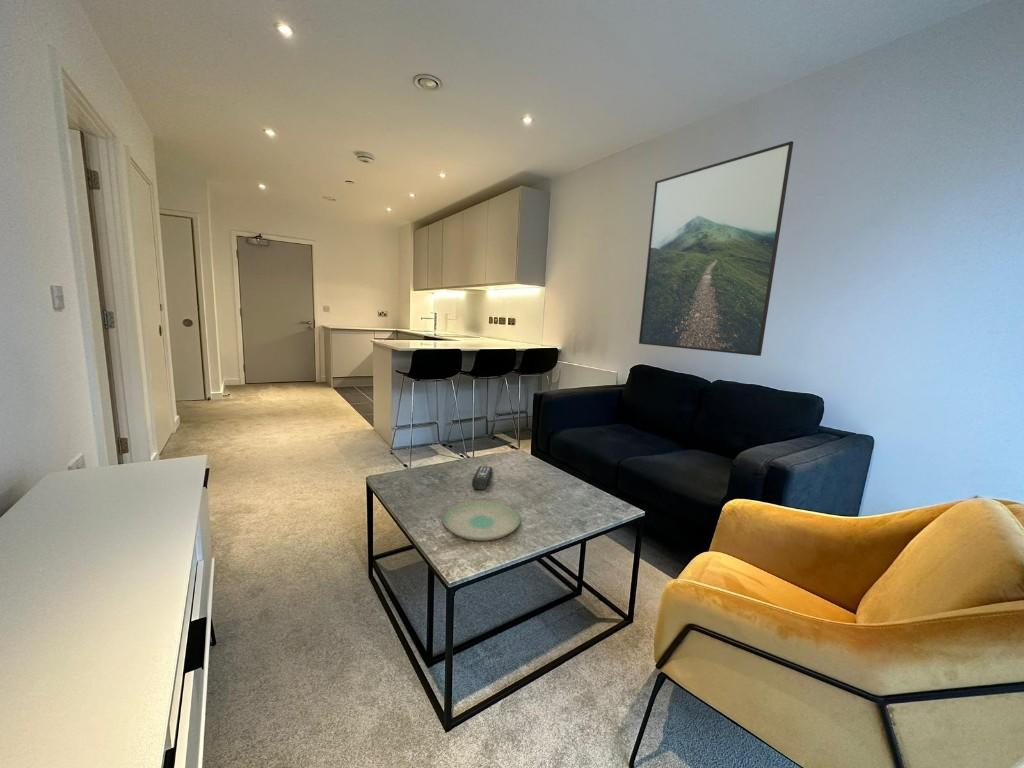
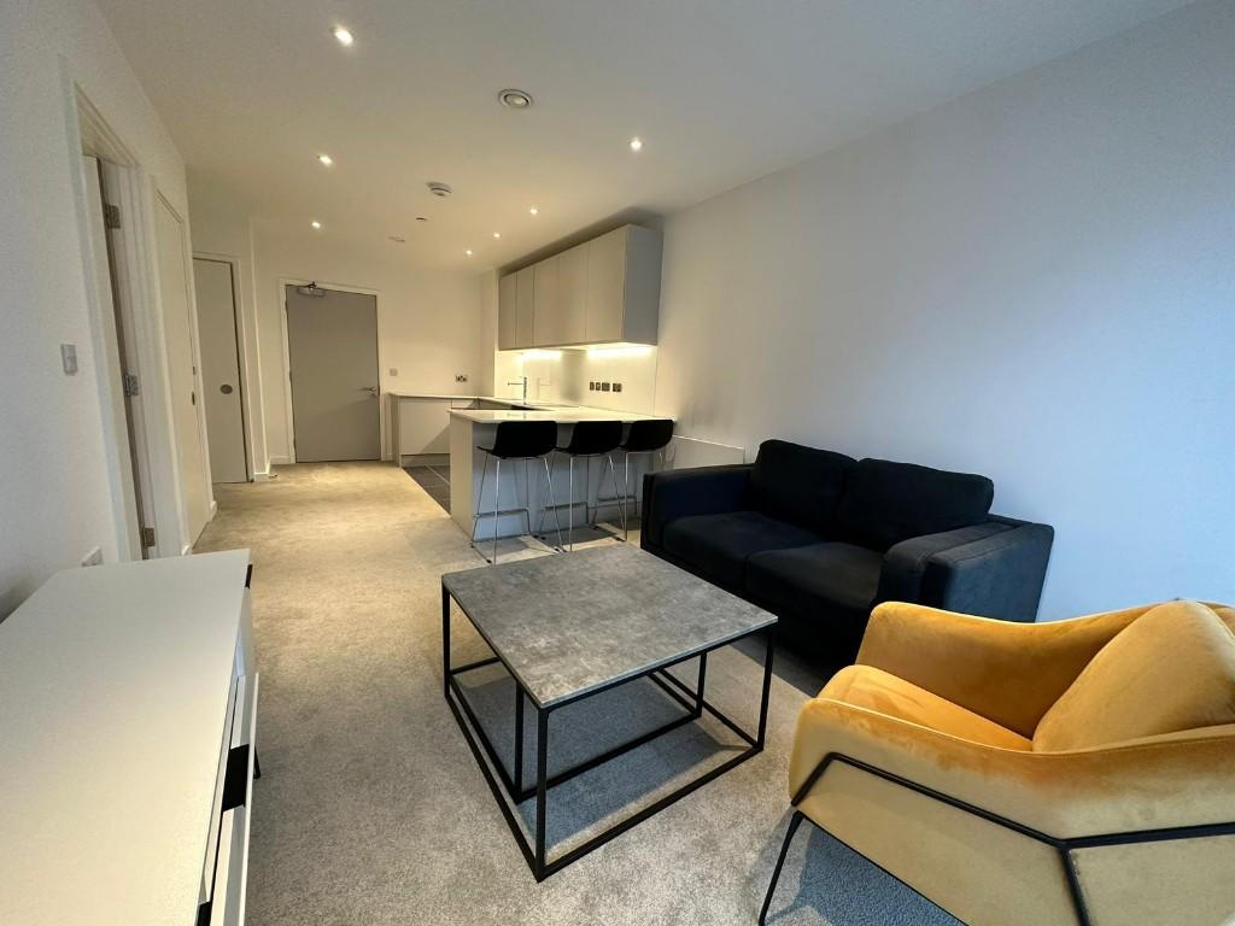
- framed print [638,140,794,357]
- remote control [471,465,493,491]
- plate [442,499,521,542]
